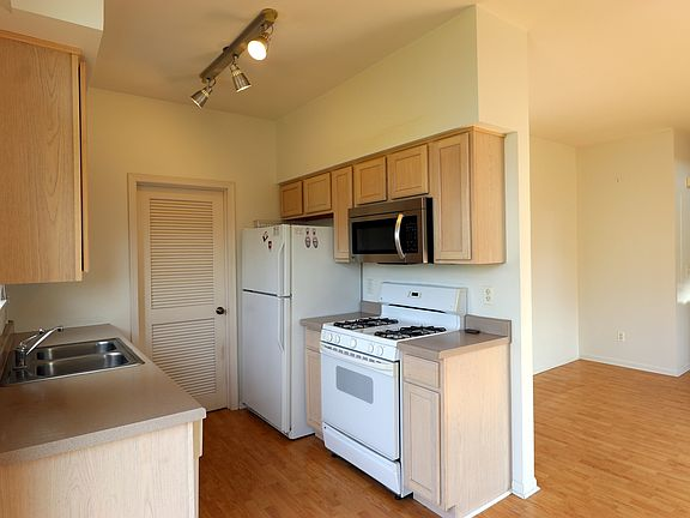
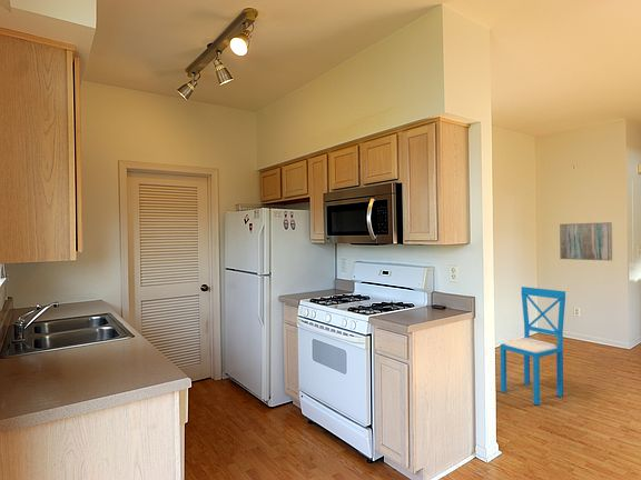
+ dining chair [500,286,566,406]
+ wall art [559,221,613,262]
